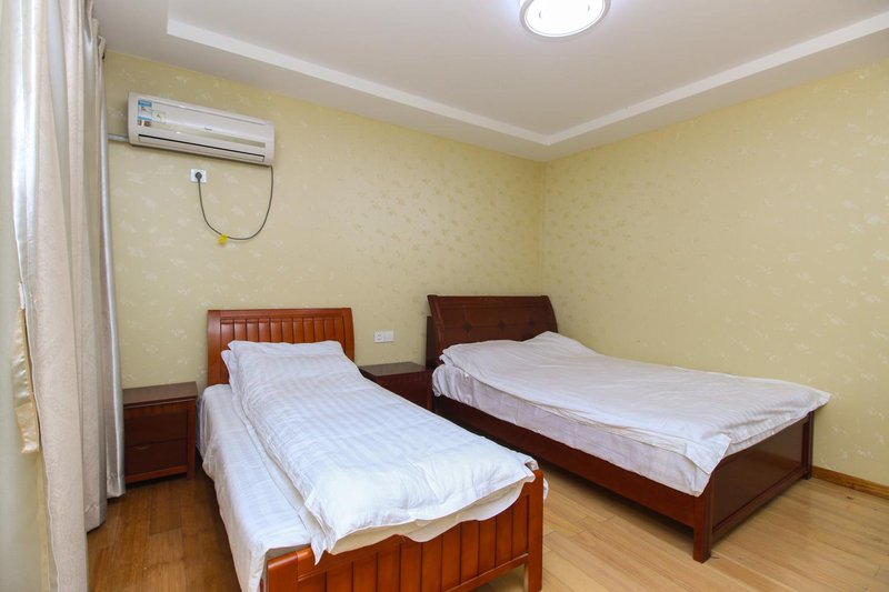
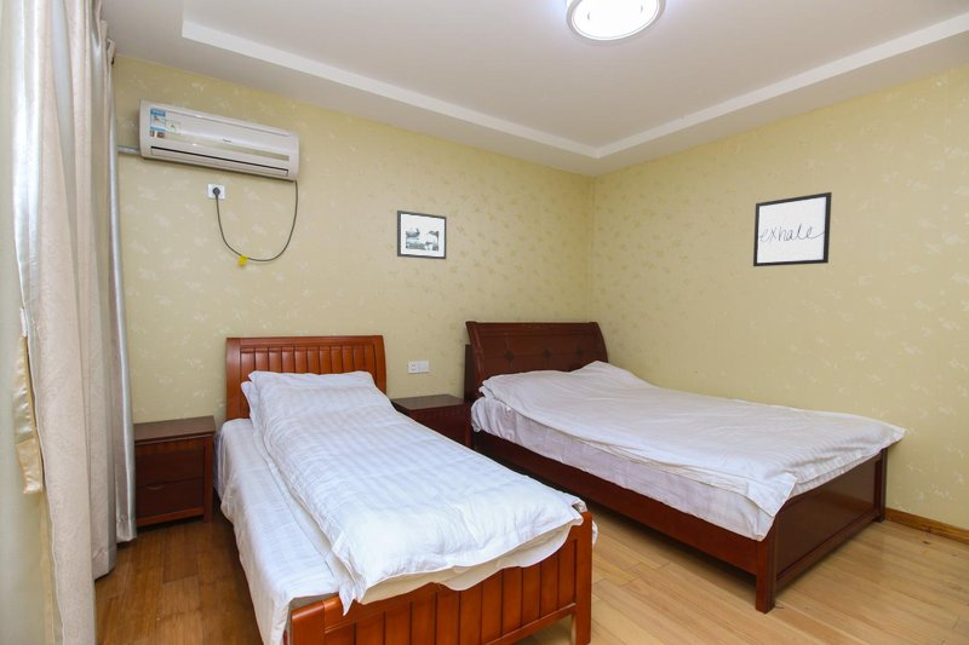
+ wall art [752,191,833,267]
+ picture frame [396,209,448,260]
